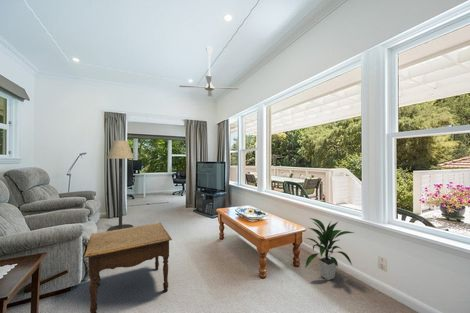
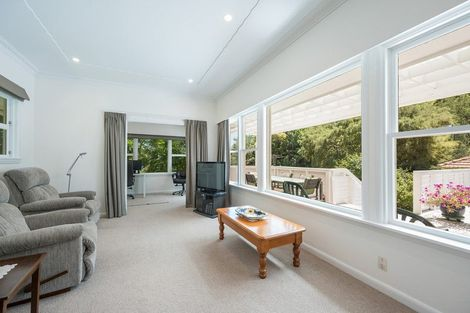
- side table [84,221,173,313]
- floor lamp [106,139,135,231]
- indoor plant [304,217,355,281]
- ceiling fan [178,46,240,97]
